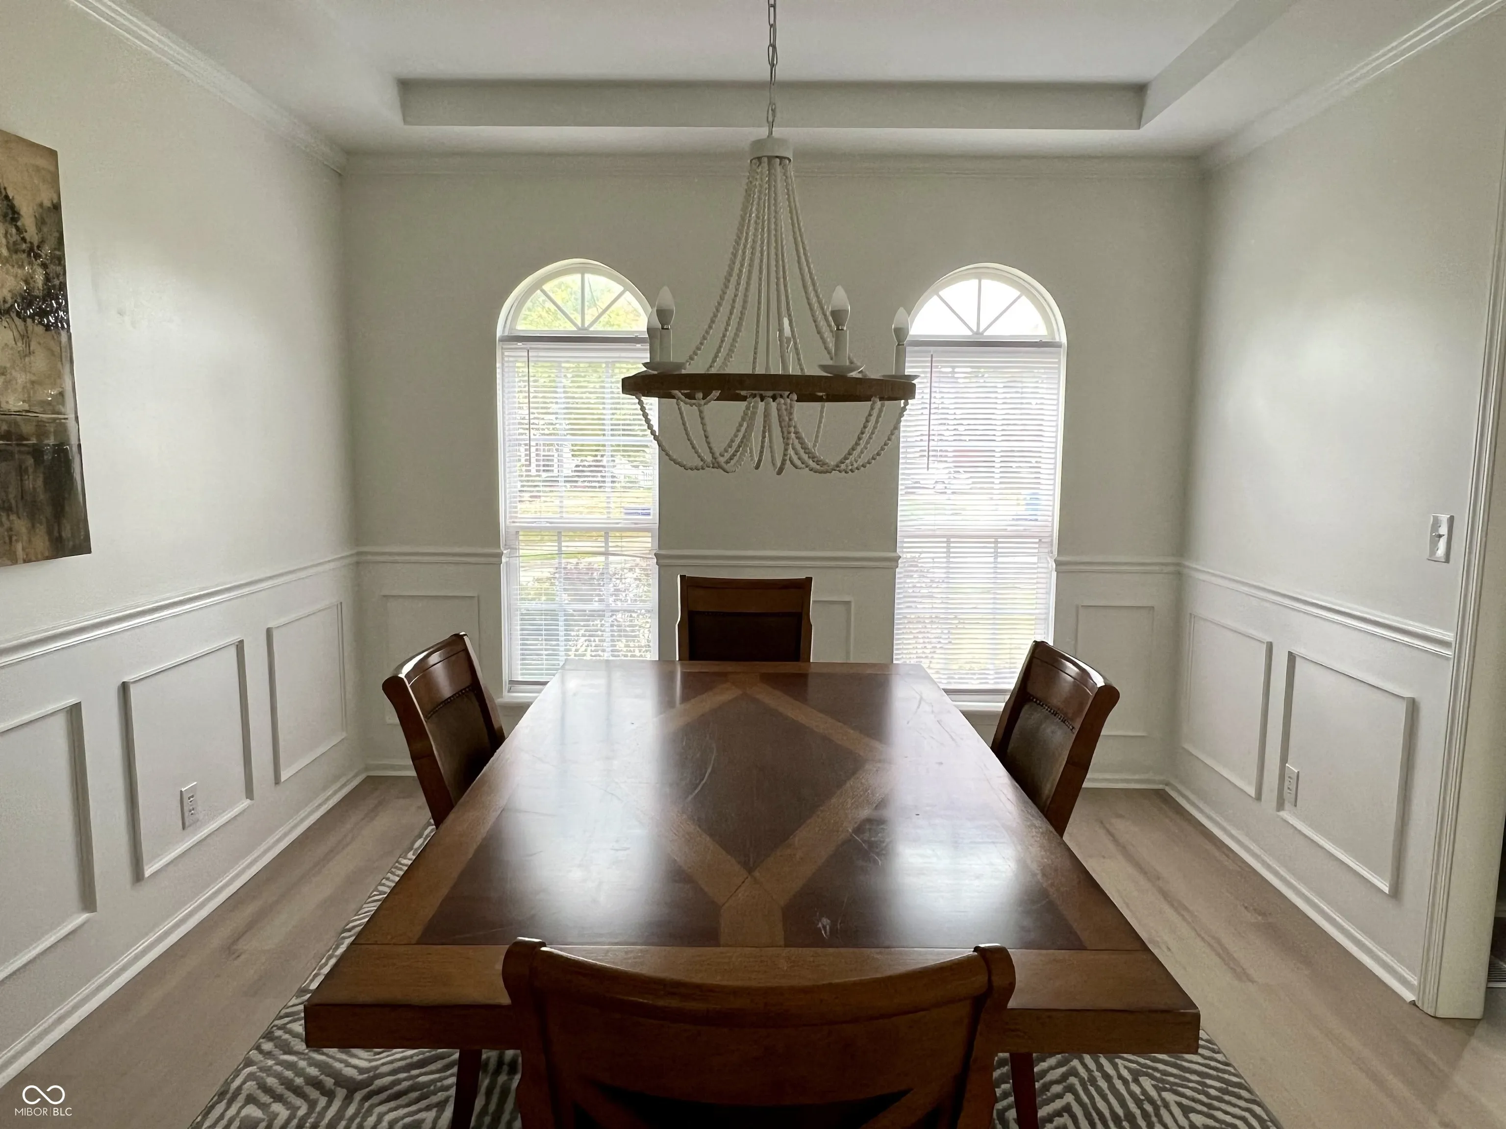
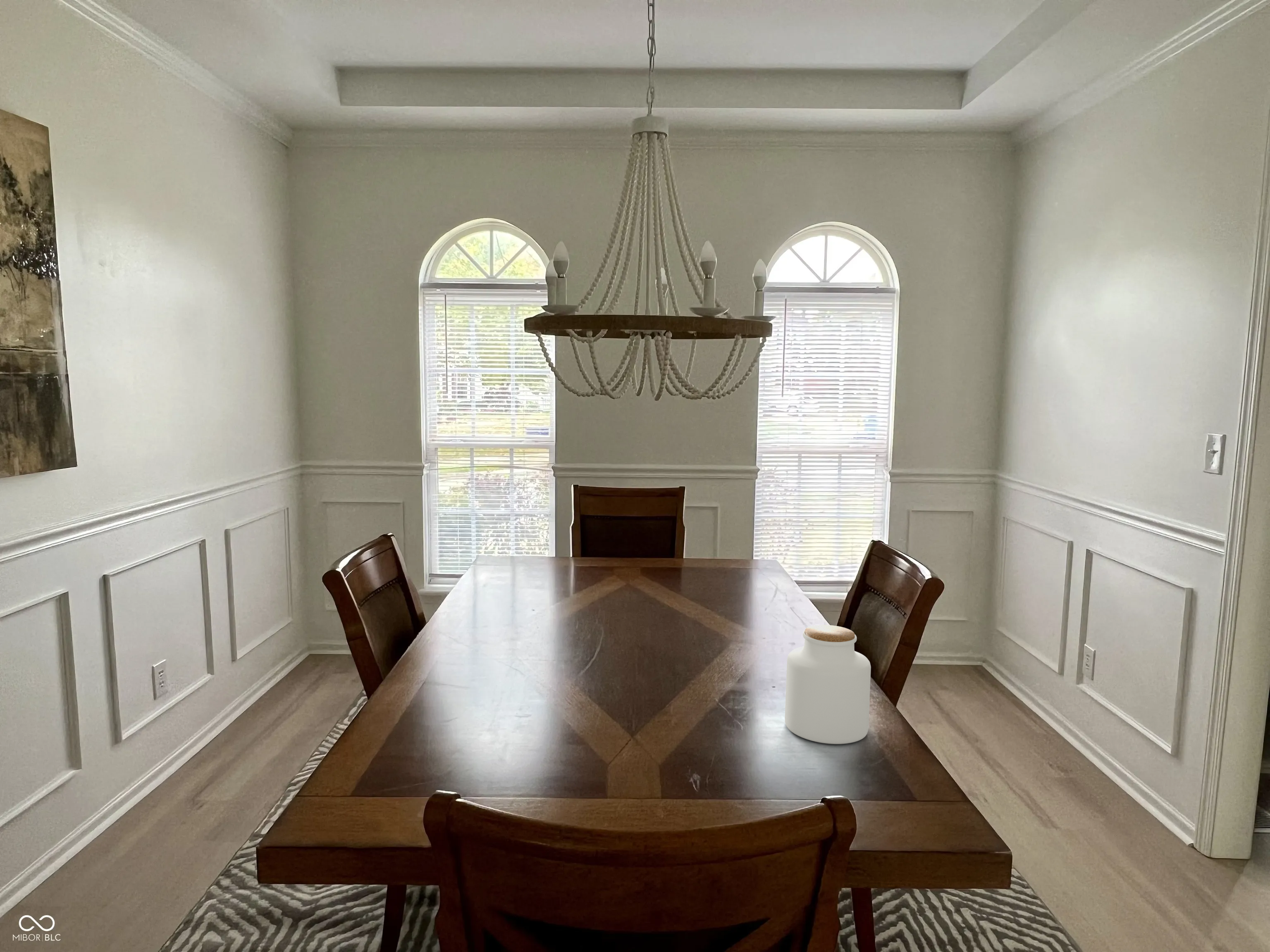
+ jar [784,624,871,745]
